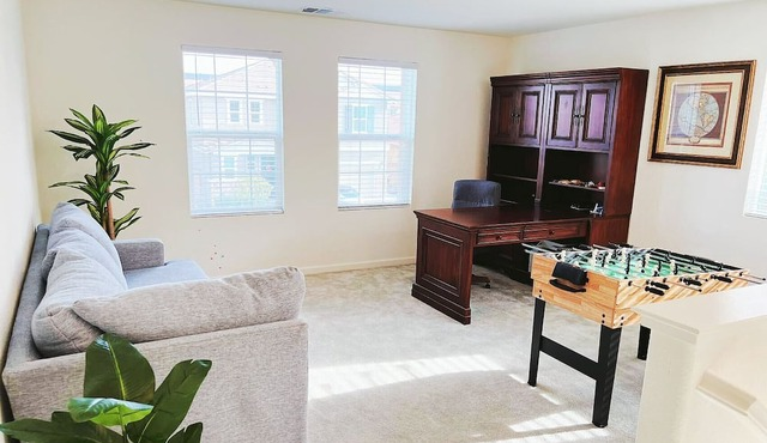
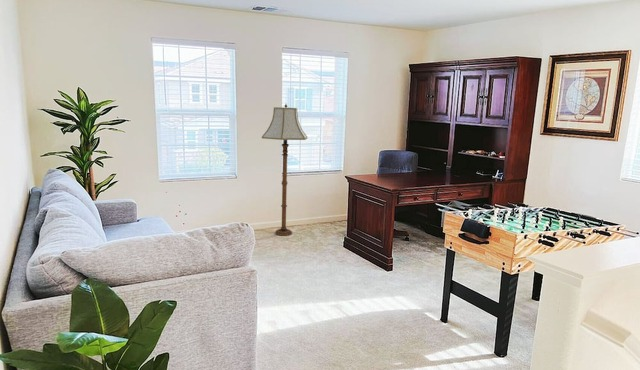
+ floor lamp [261,104,308,236]
